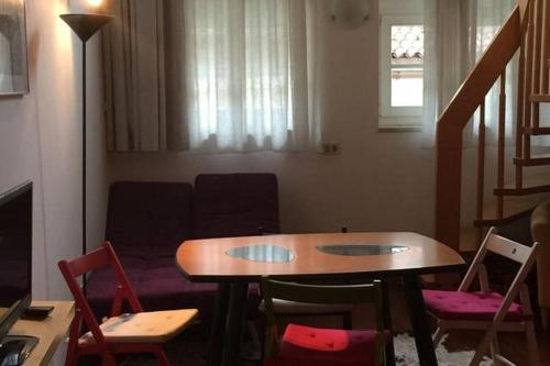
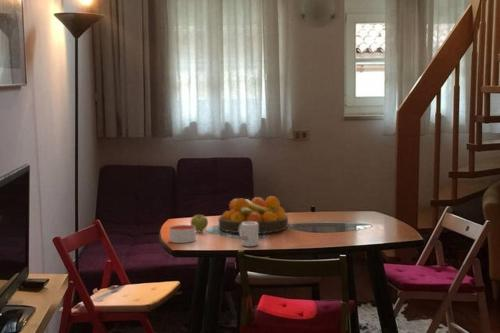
+ candle [168,224,197,244]
+ mug [238,222,259,247]
+ fruit bowl [217,195,289,235]
+ apple [190,214,209,232]
